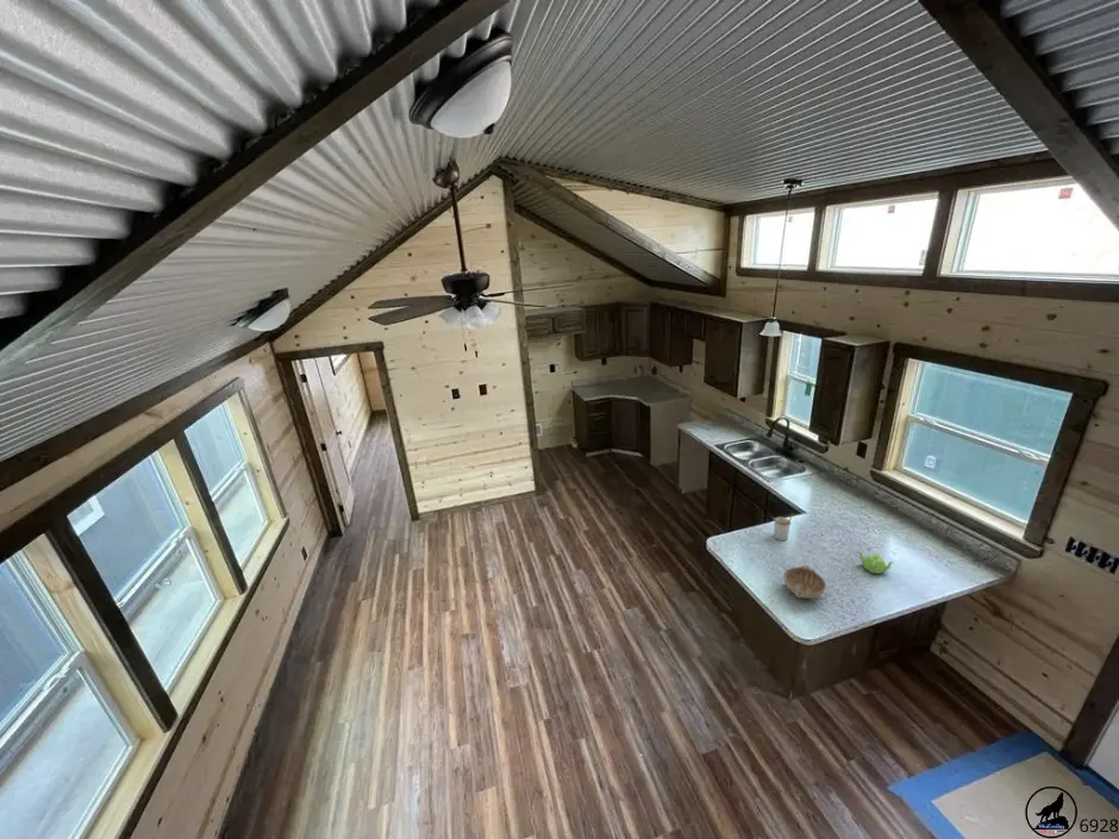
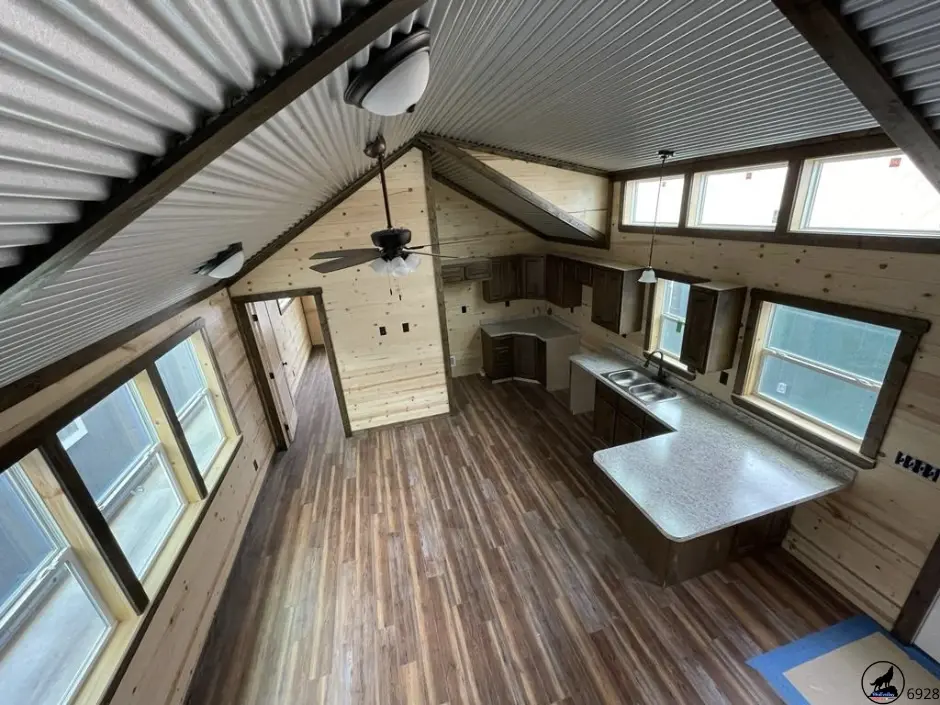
- utensil holder [771,513,794,541]
- decorative bowl [783,564,827,600]
- teapot [857,550,895,575]
